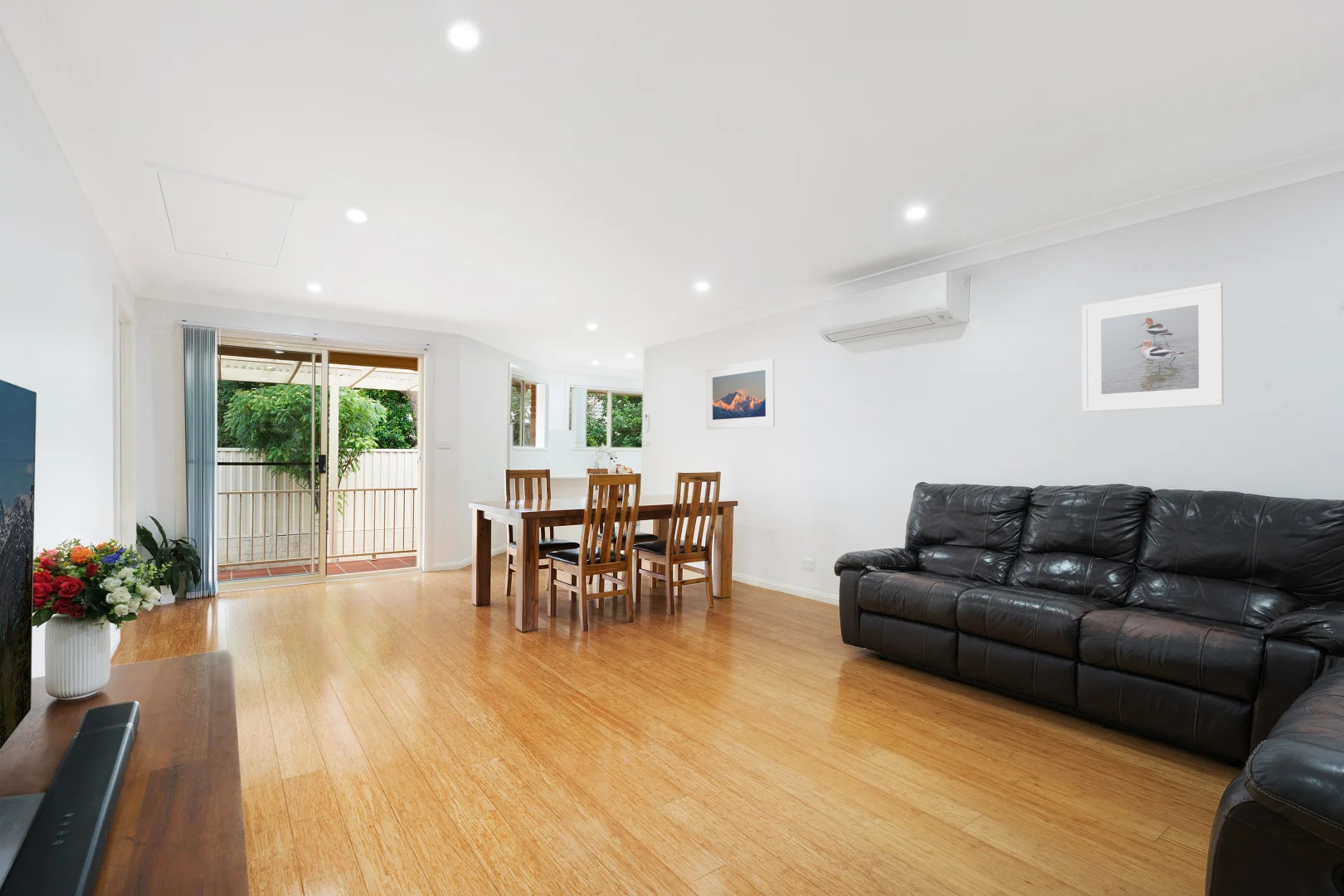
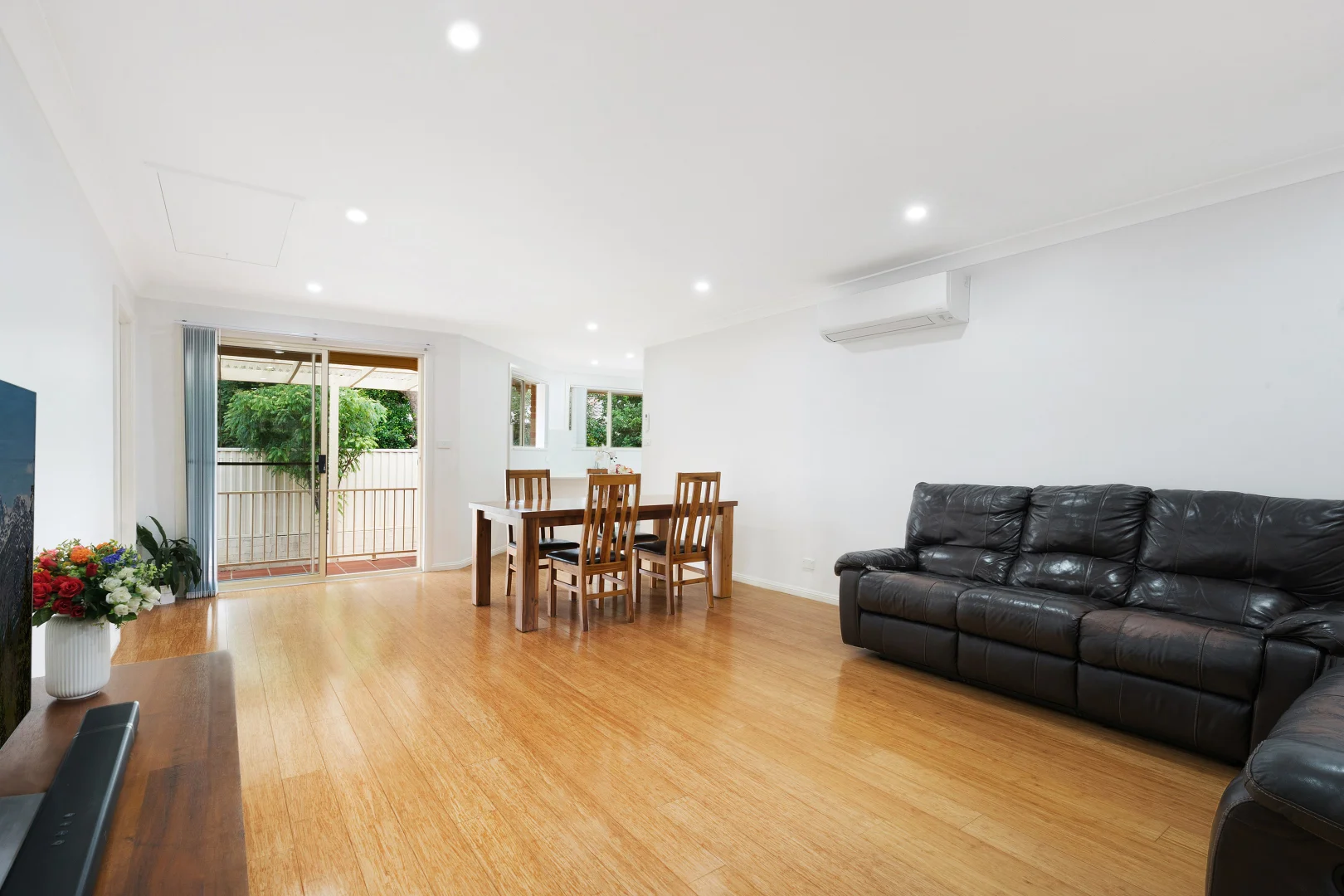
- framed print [1081,282,1225,412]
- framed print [705,358,776,430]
